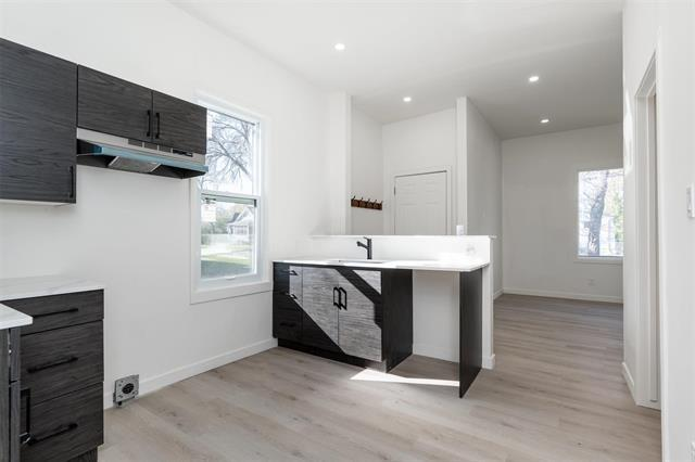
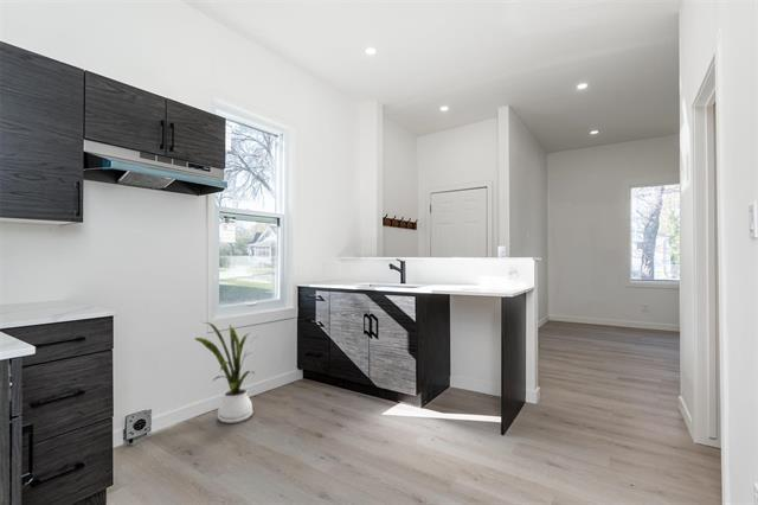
+ house plant [193,321,257,424]
